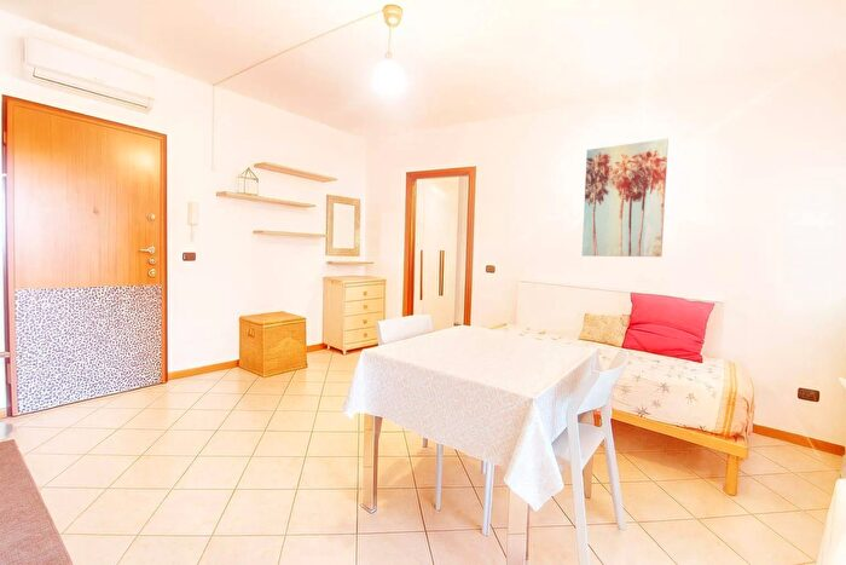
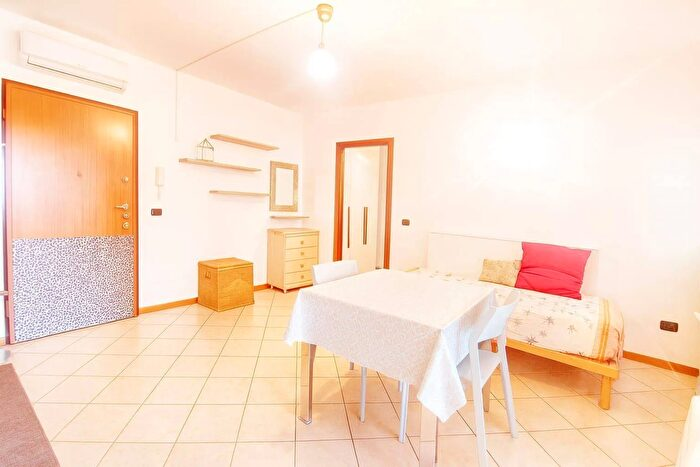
- wall art [581,138,670,258]
